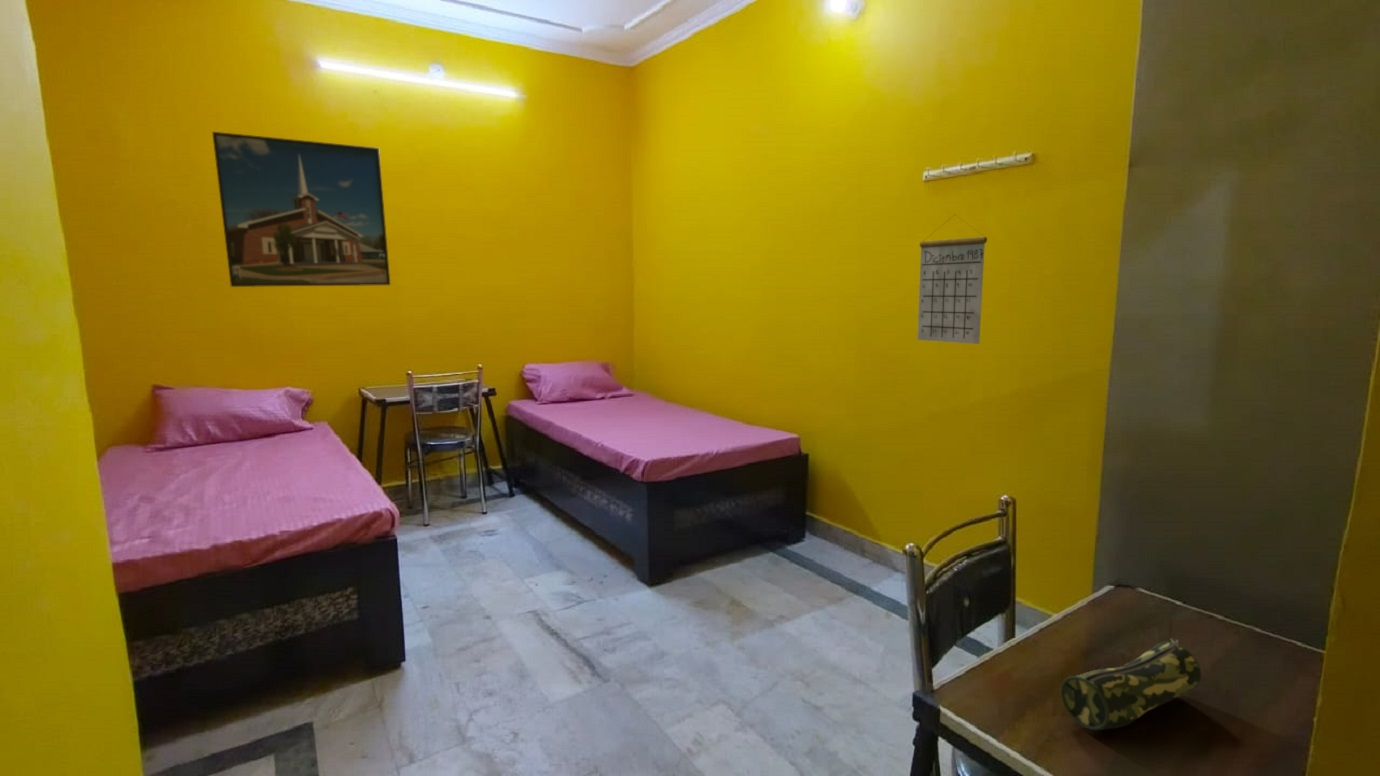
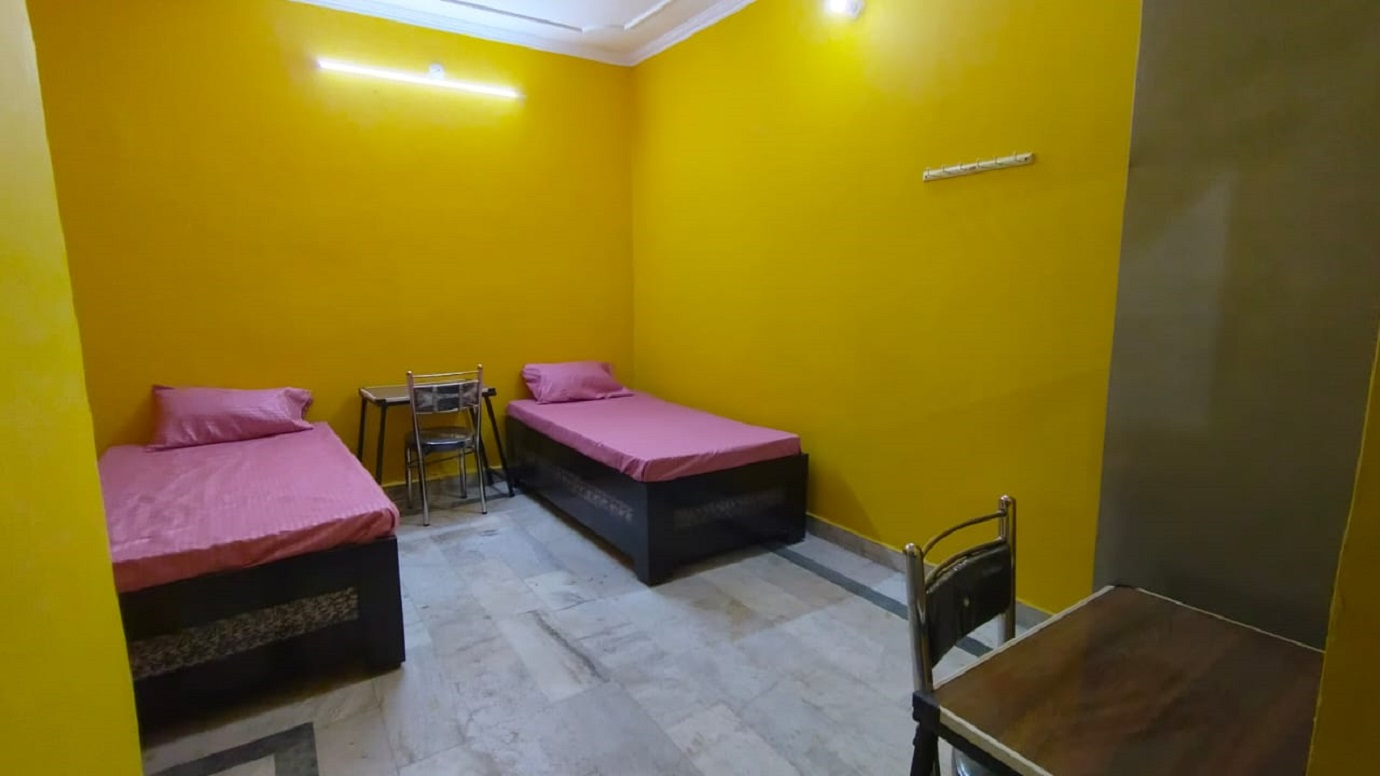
- calendar [917,214,988,345]
- pencil case [1060,637,1203,731]
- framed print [211,131,391,288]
